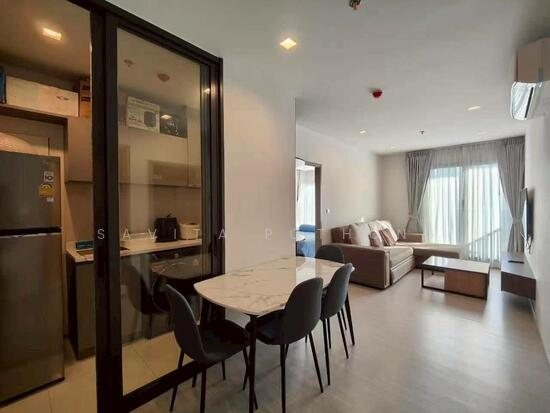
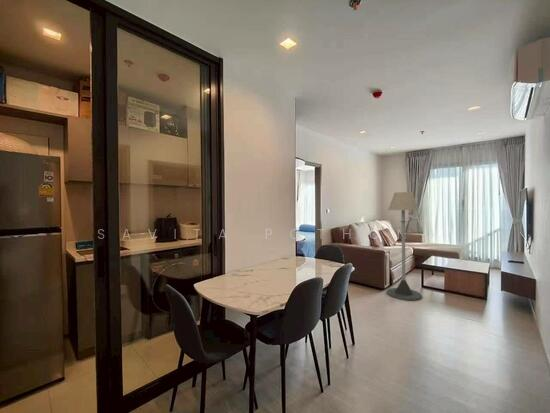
+ floor lamp [386,191,423,301]
